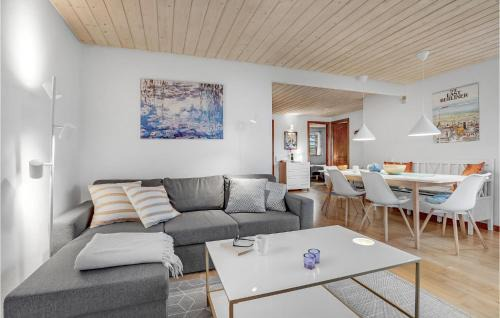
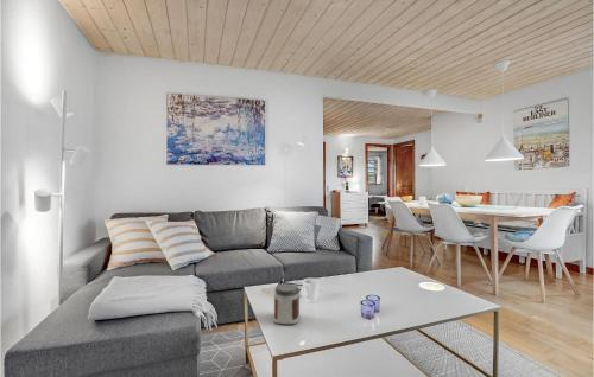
+ jar [272,283,301,325]
